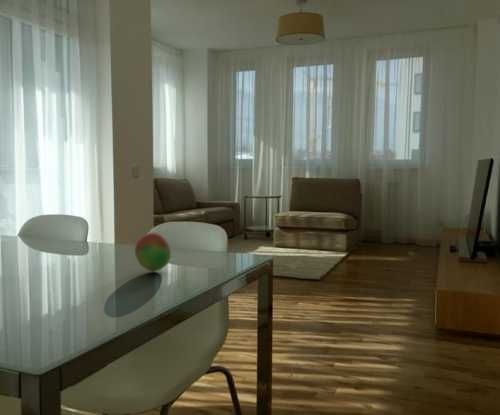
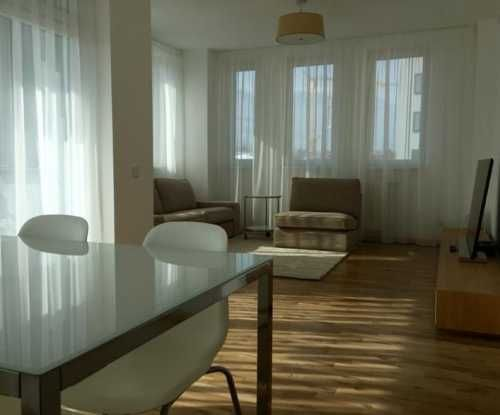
- fruit [134,231,172,272]
